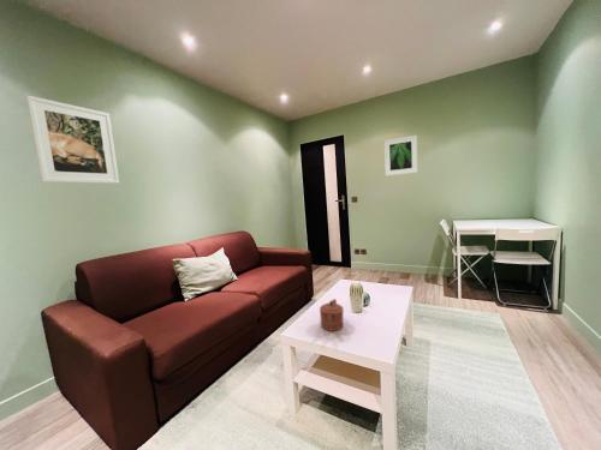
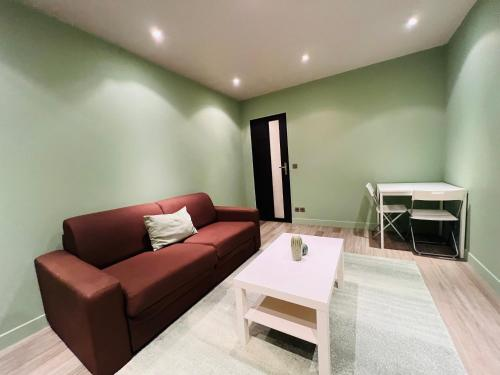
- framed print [25,94,120,185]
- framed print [383,134,419,178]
- teapot [319,298,344,332]
